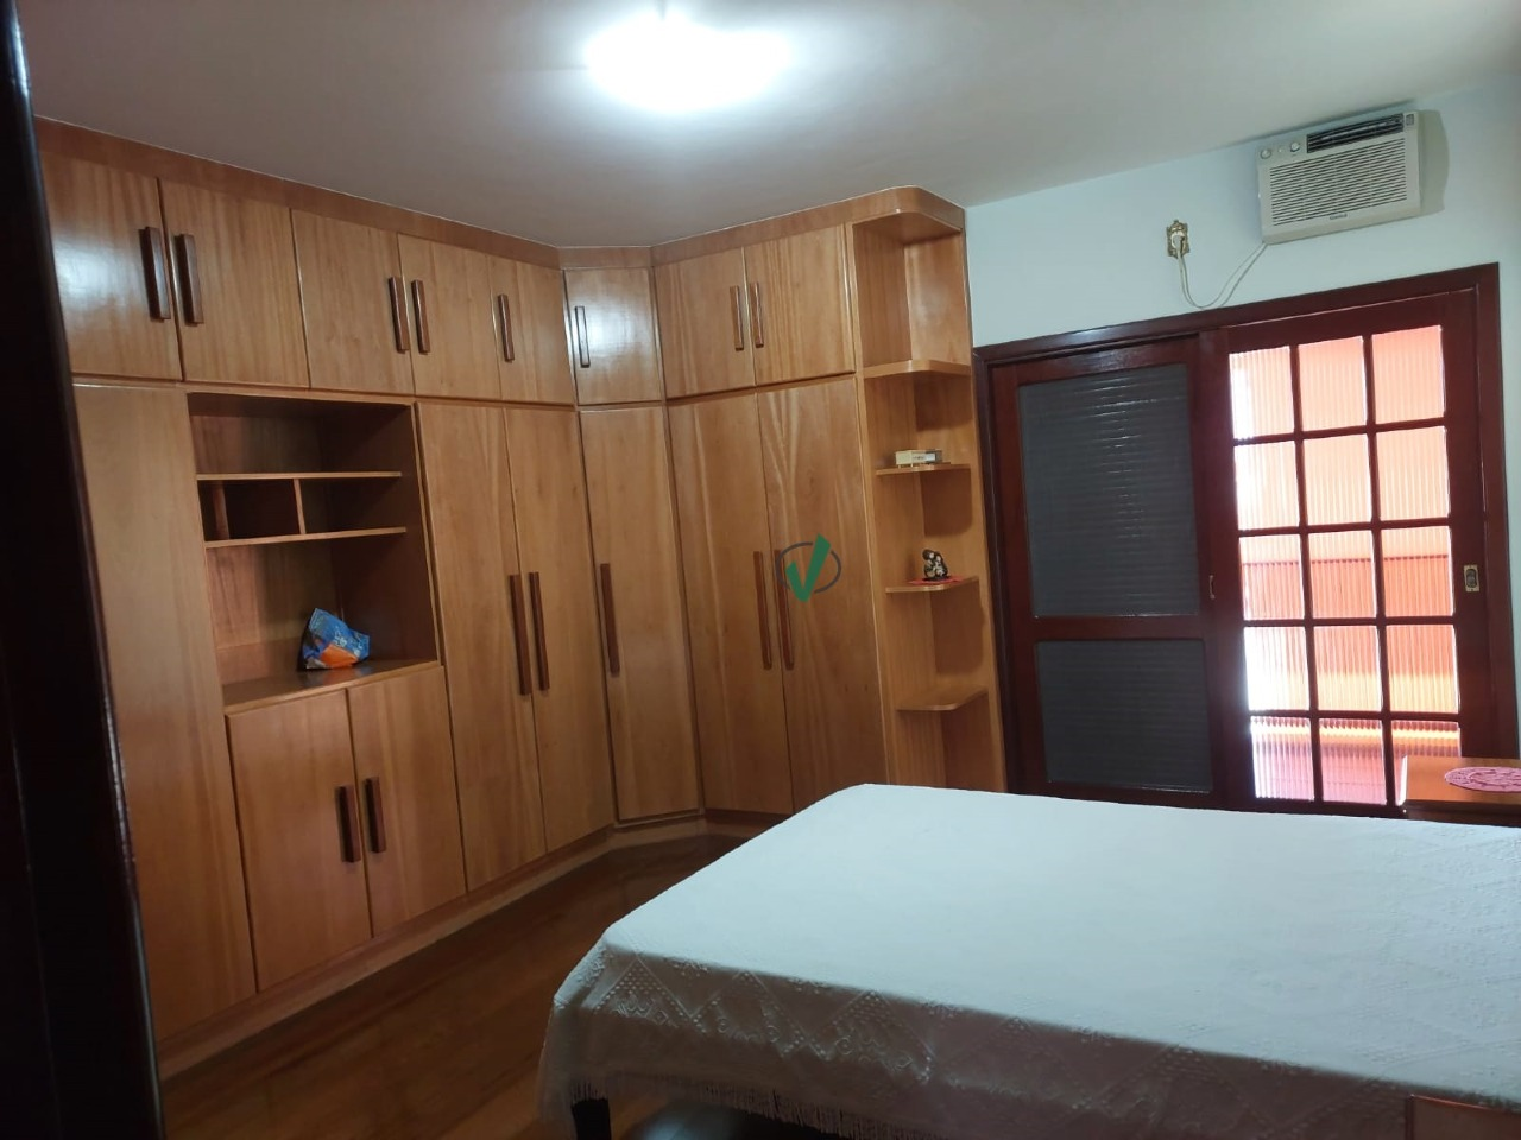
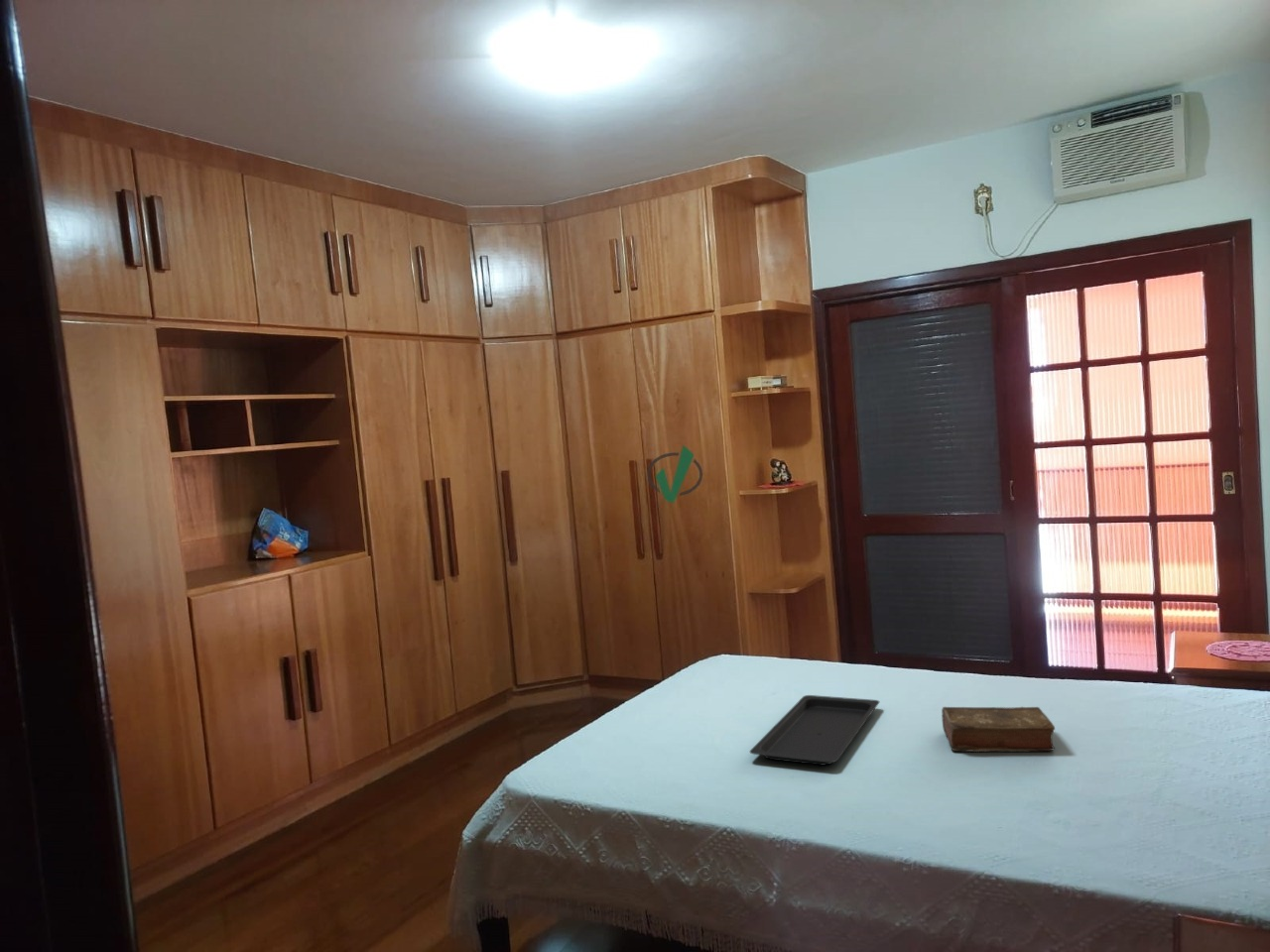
+ serving tray [749,694,880,767]
+ book [941,706,1056,753]
